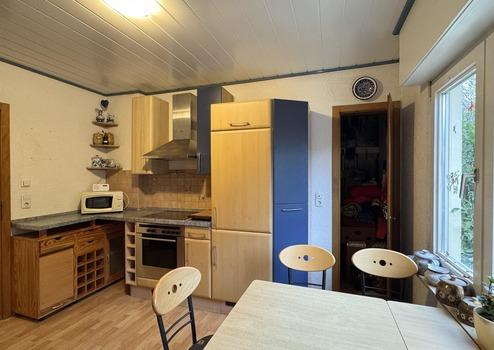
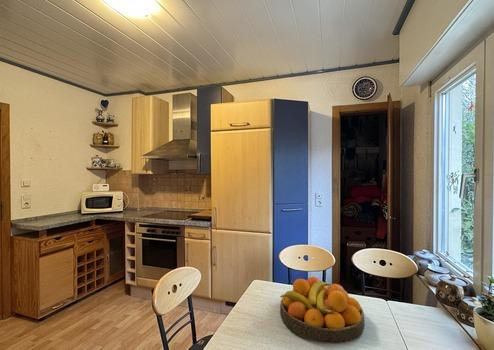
+ fruit bowl [279,276,366,345]
